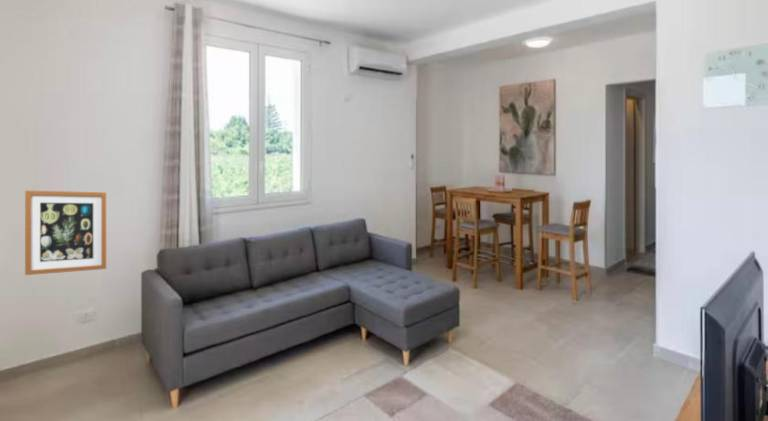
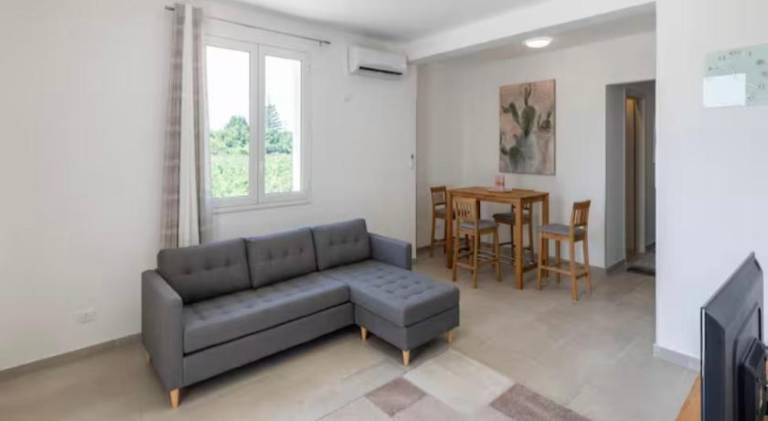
- wall art [24,189,107,276]
